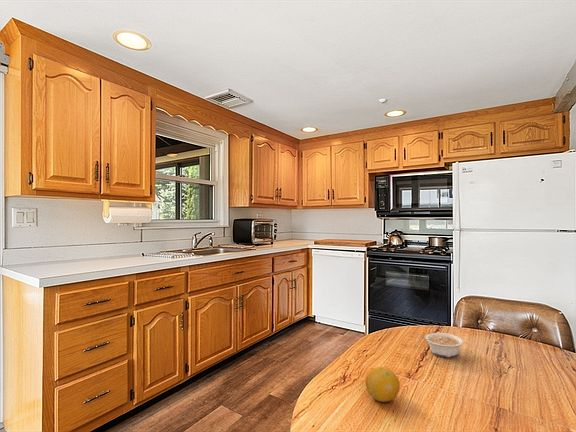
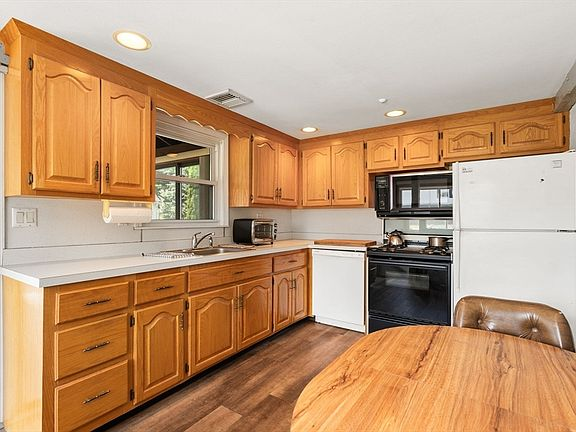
- legume [419,332,465,358]
- fruit [365,366,401,403]
